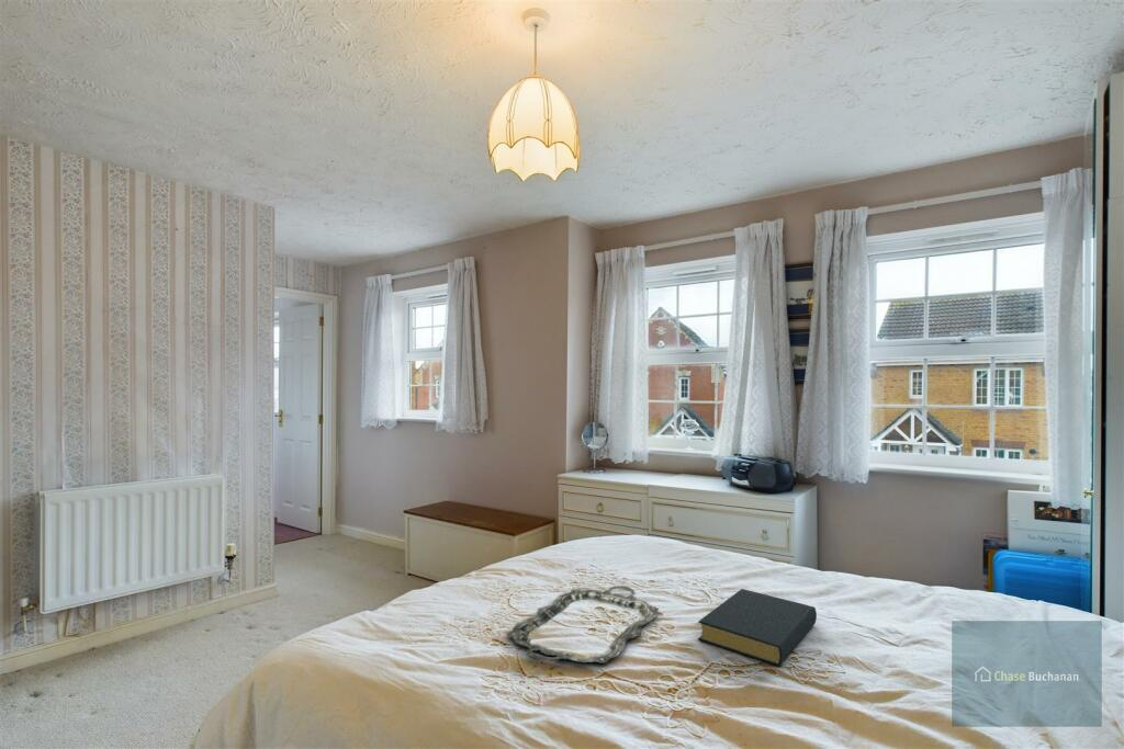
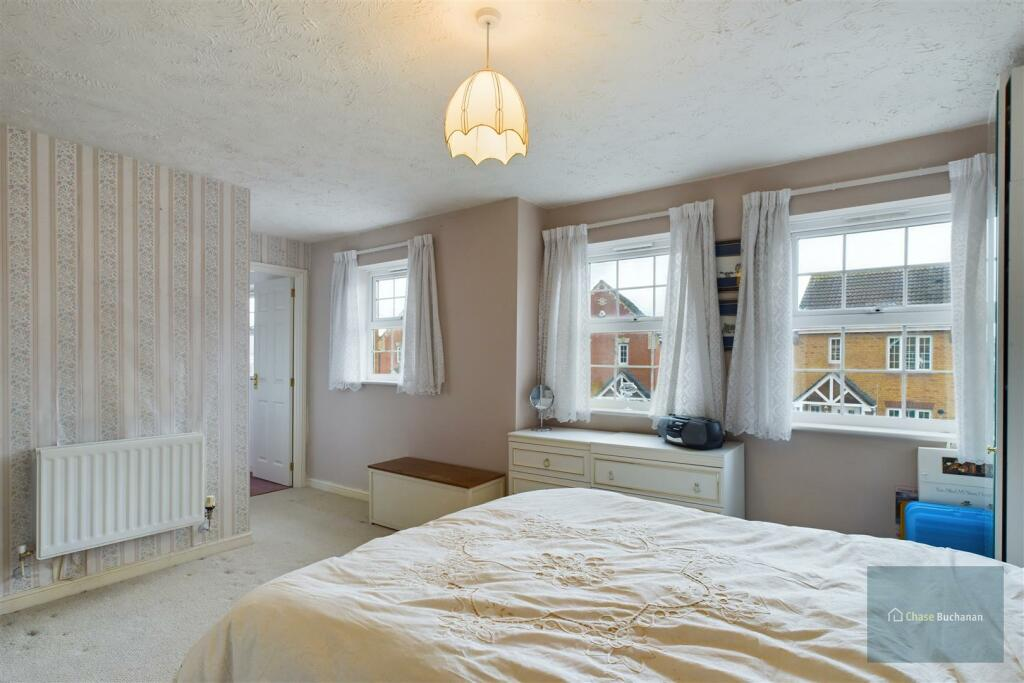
- serving tray [506,585,660,665]
- hardback book [697,588,818,667]
